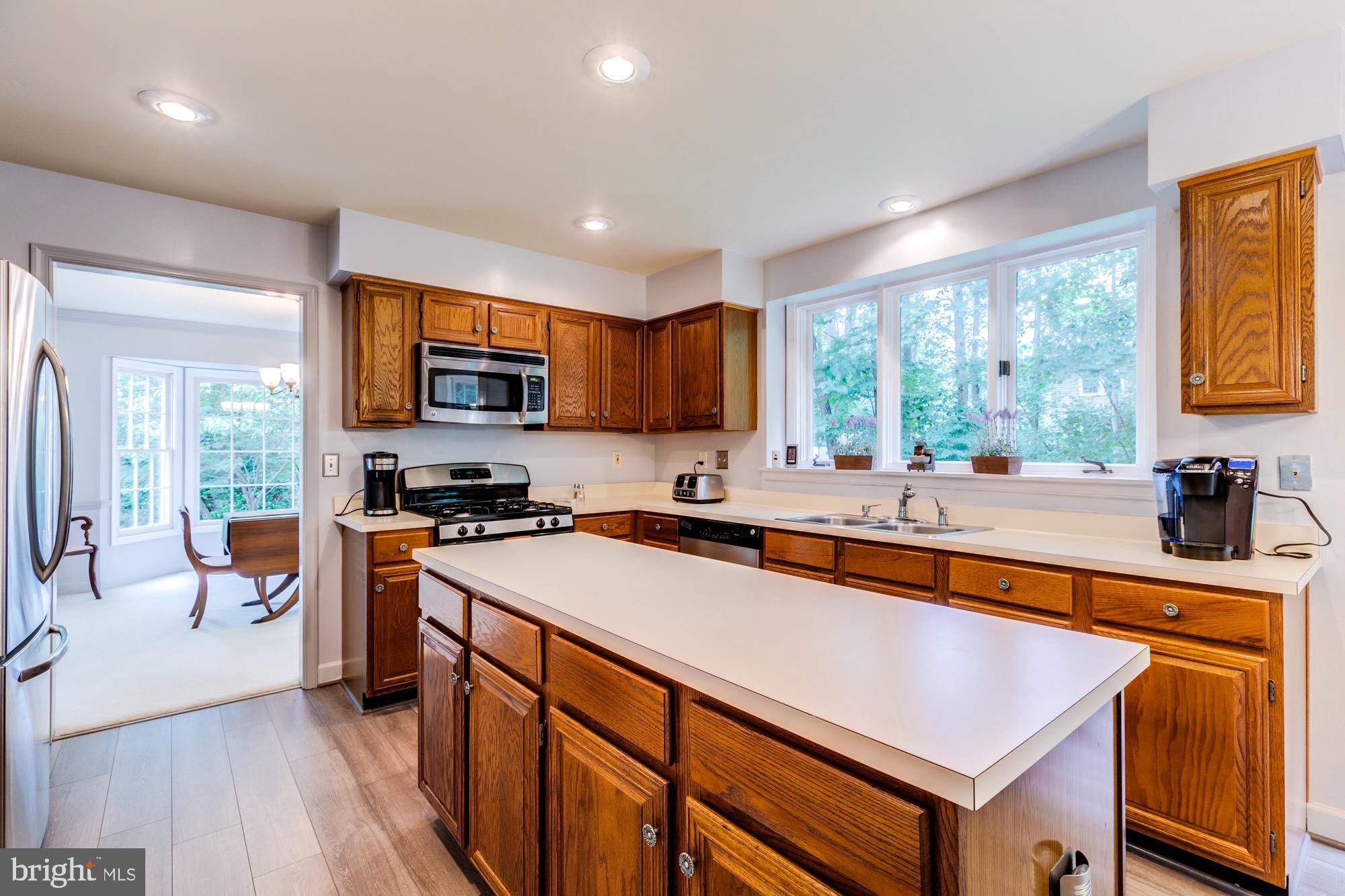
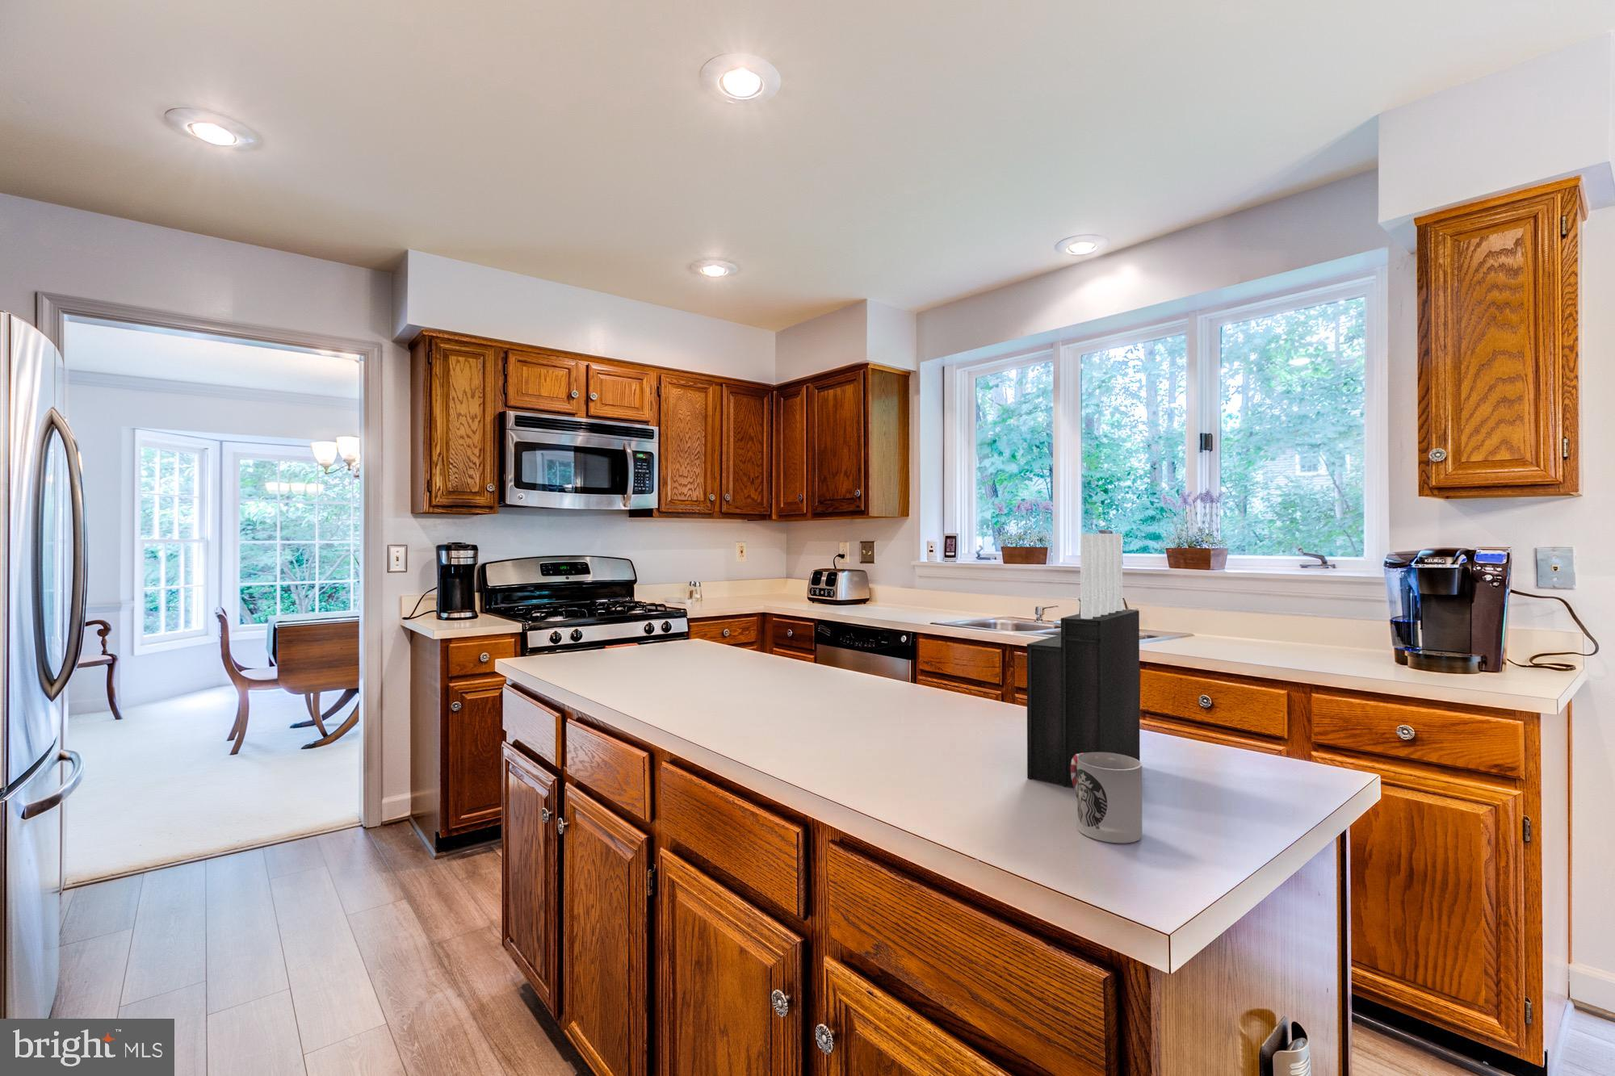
+ cup [1071,752,1143,843]
+ knife block [1027,533,1141,789]
